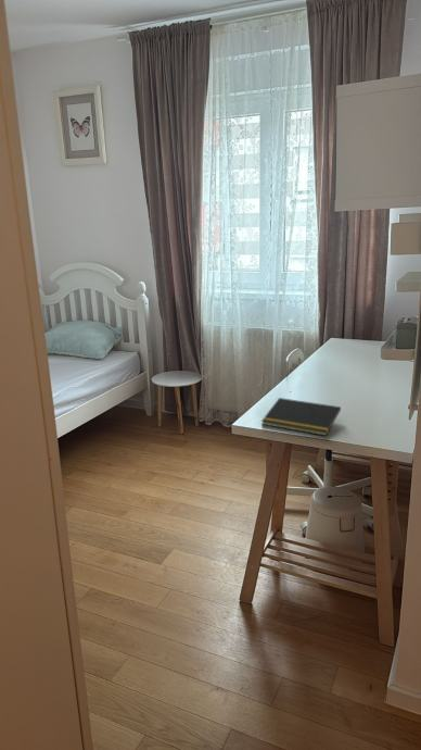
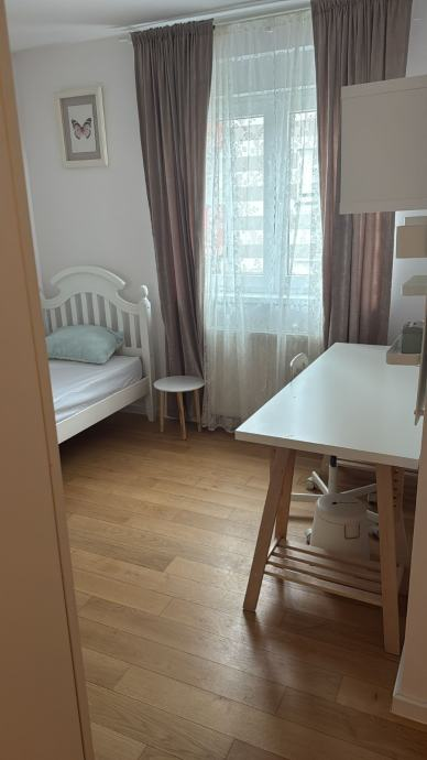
- notepad [260,397,342,437]
